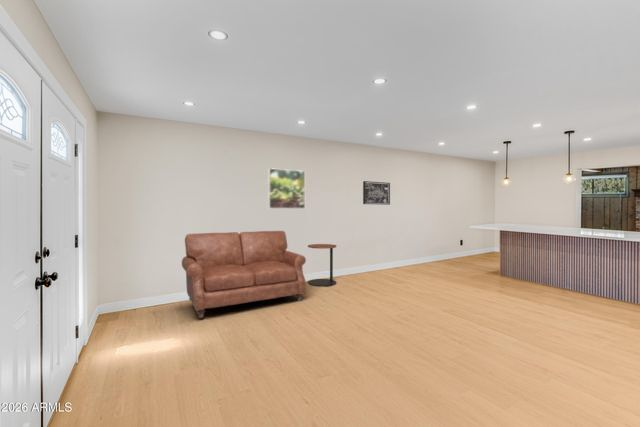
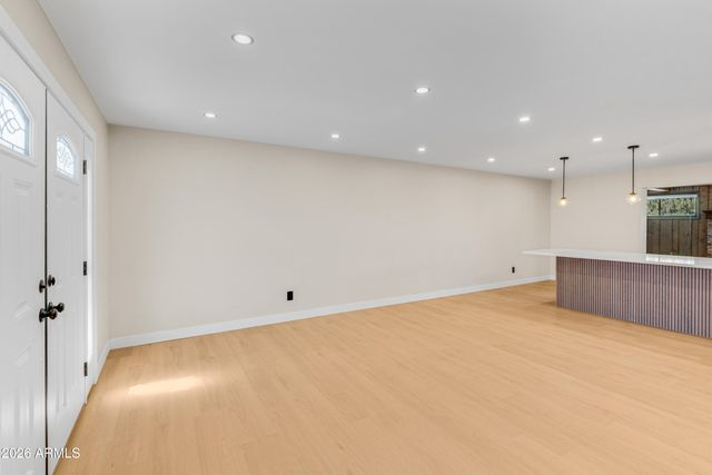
- side table [307,243,337,287]
- sofa [181,230,307,319]
- wall art [362,180,391,206]
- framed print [267,167,306,210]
